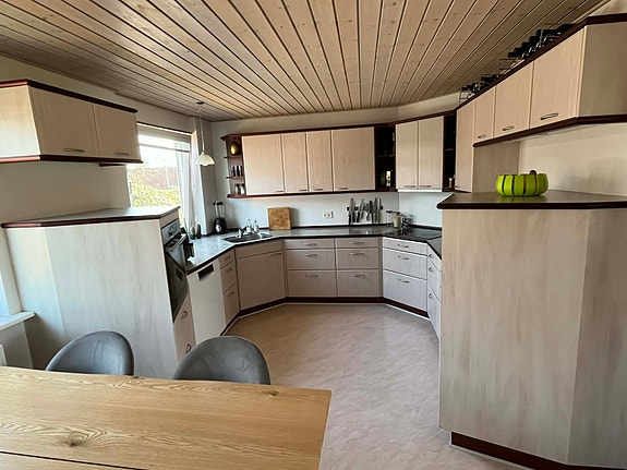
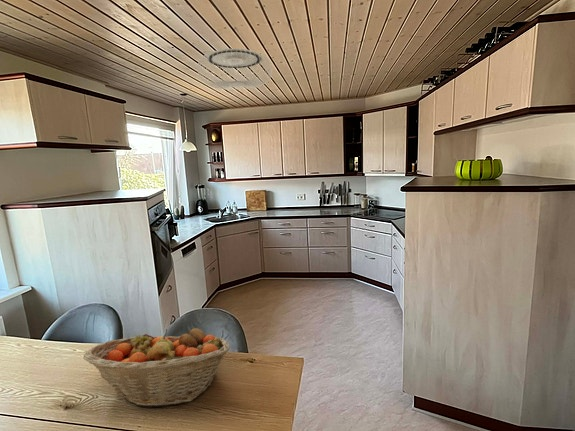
+ ceiling lamp [197,48,273,91]
+ fruit basket [83,327,231,408]
